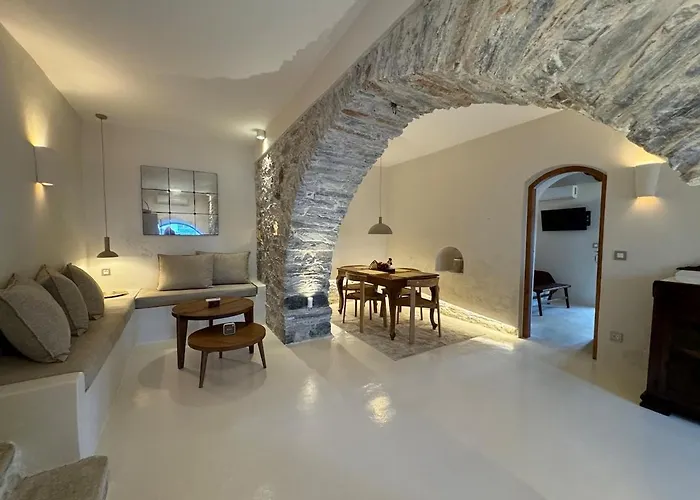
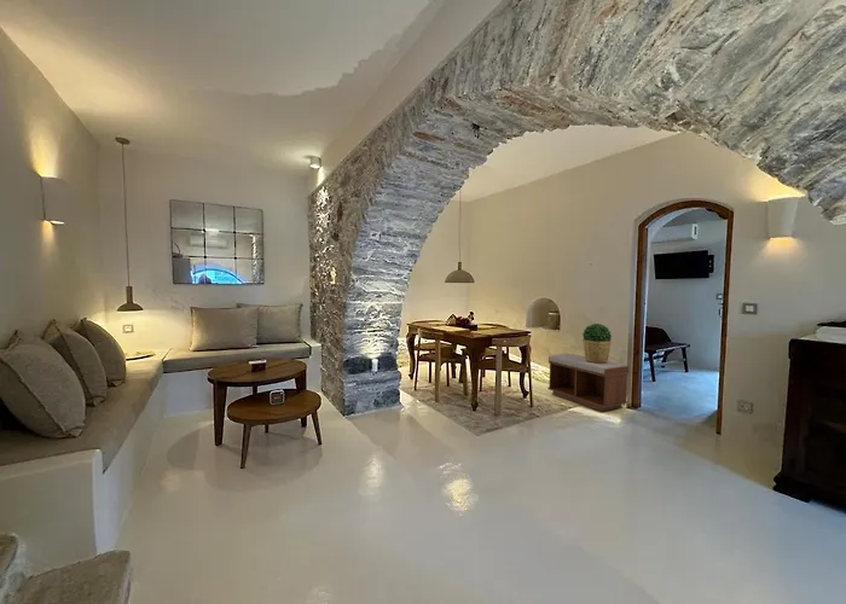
+ bench [547,353,630,413]
+ potted plant [581,323,613,364]
